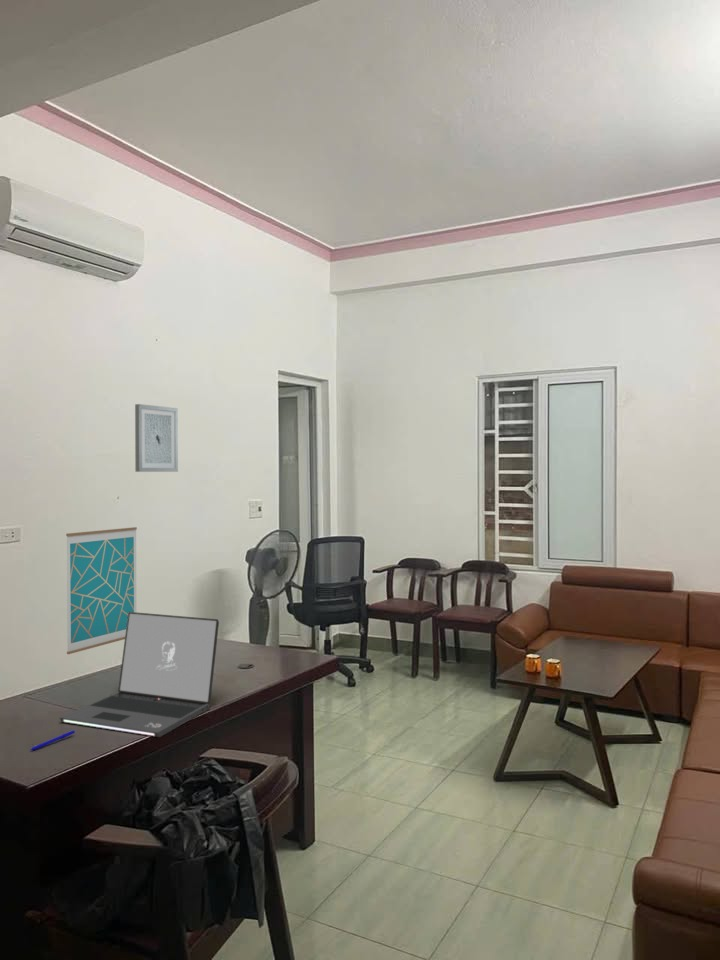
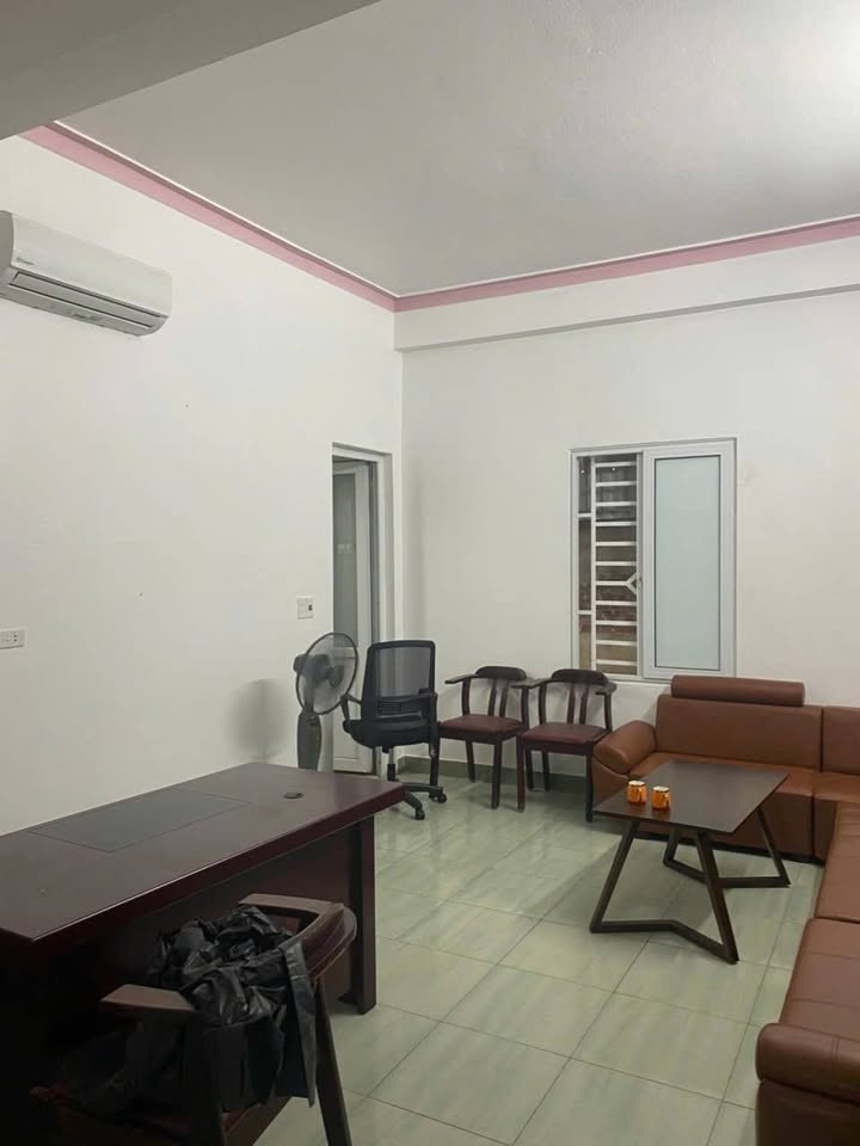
- laptop [58,611,220,738]
- wall art [134,403,179,473]
- pen [30,730,76,751]
- wall art [65,526,138,655]
